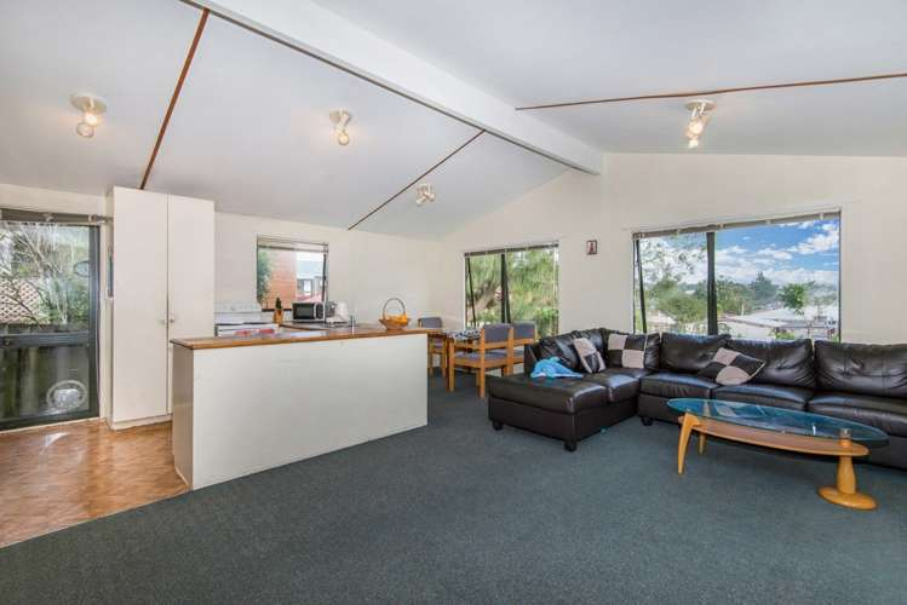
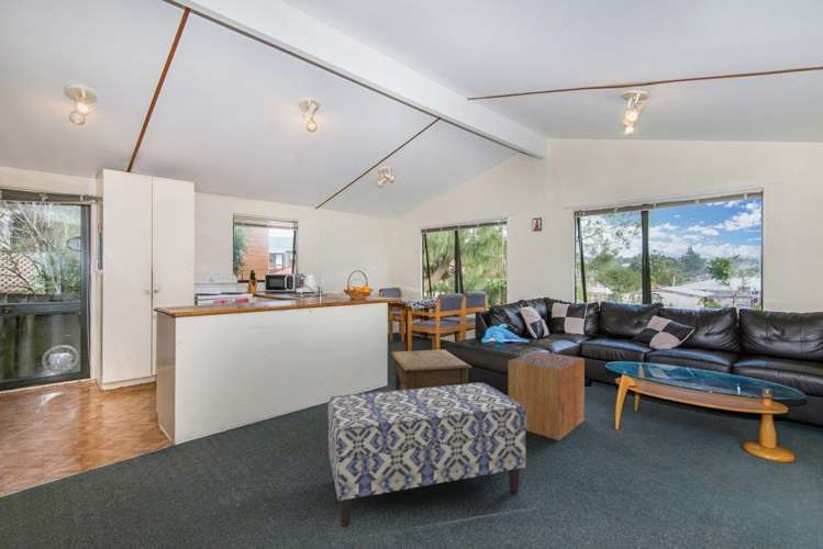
+ side table [390,348,472,391]
+ bench [326,381,527,528]
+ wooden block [508,350,586,441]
